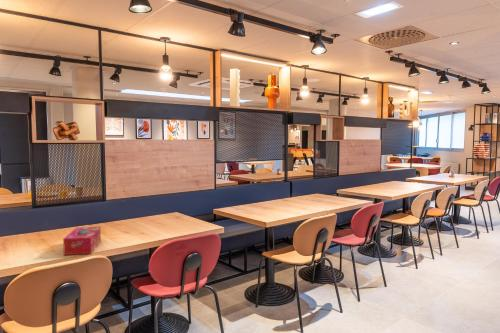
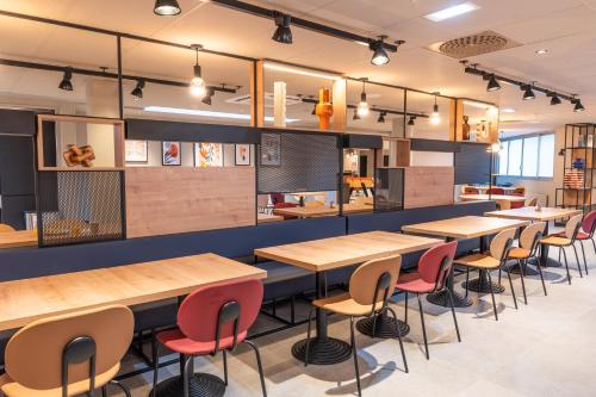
- tissue box [62,226,102,256]
